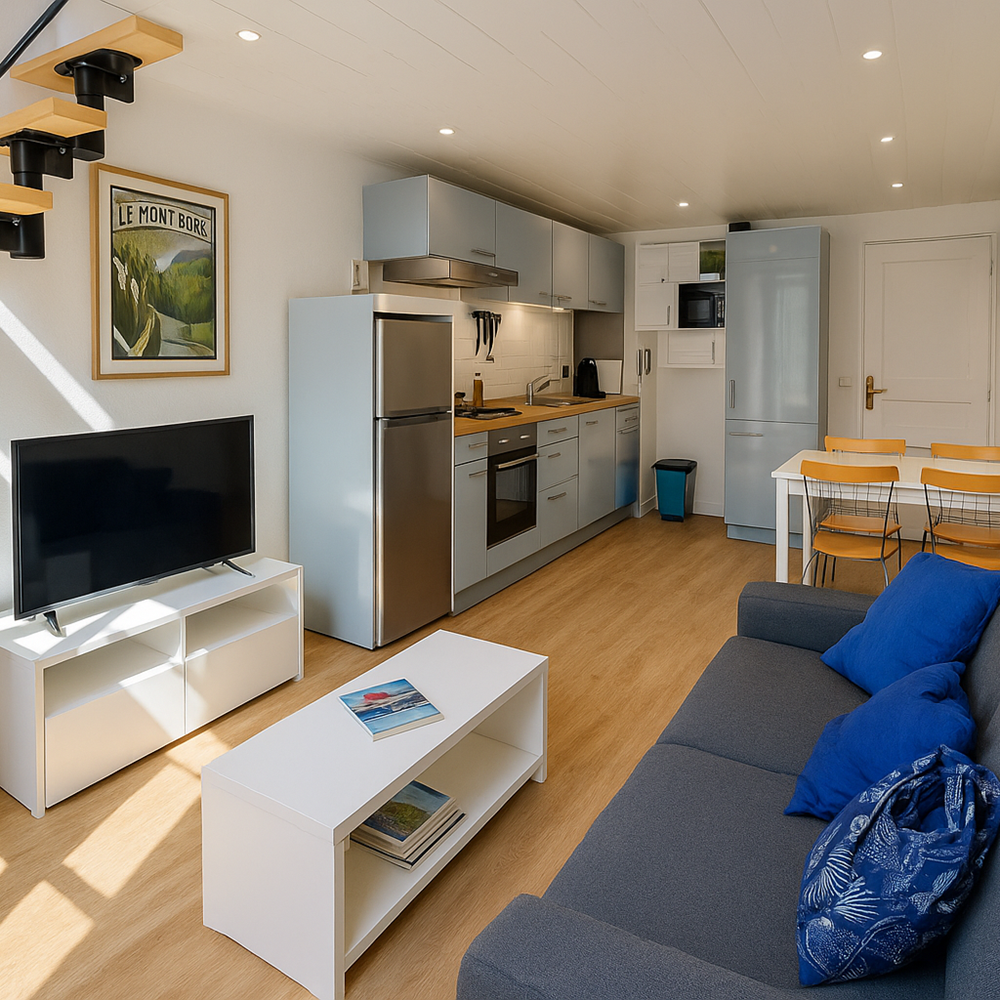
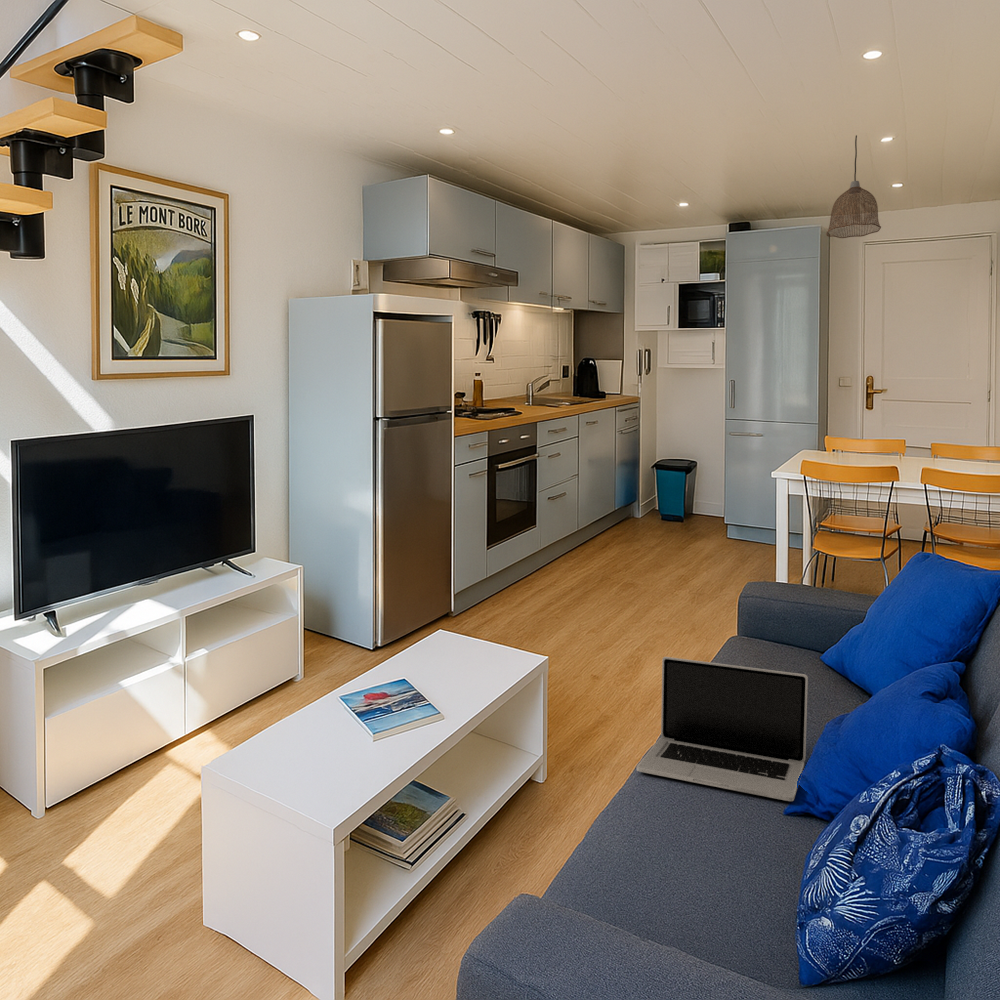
+ pendant lamp [825,134,882,239]
+ laptop [636,656,809,802]
